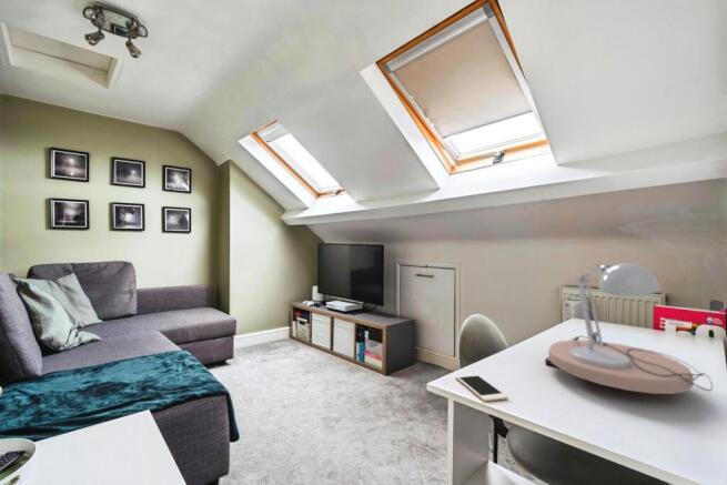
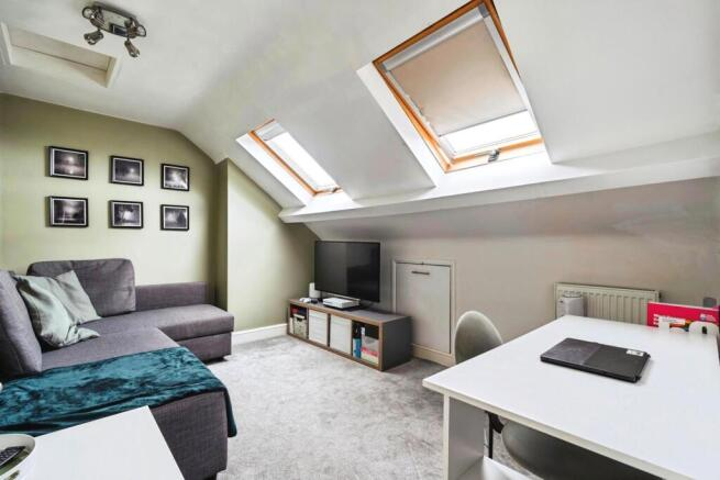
- cell phone [455,373,509,403]
- desk lamp [547,262,714,395]
